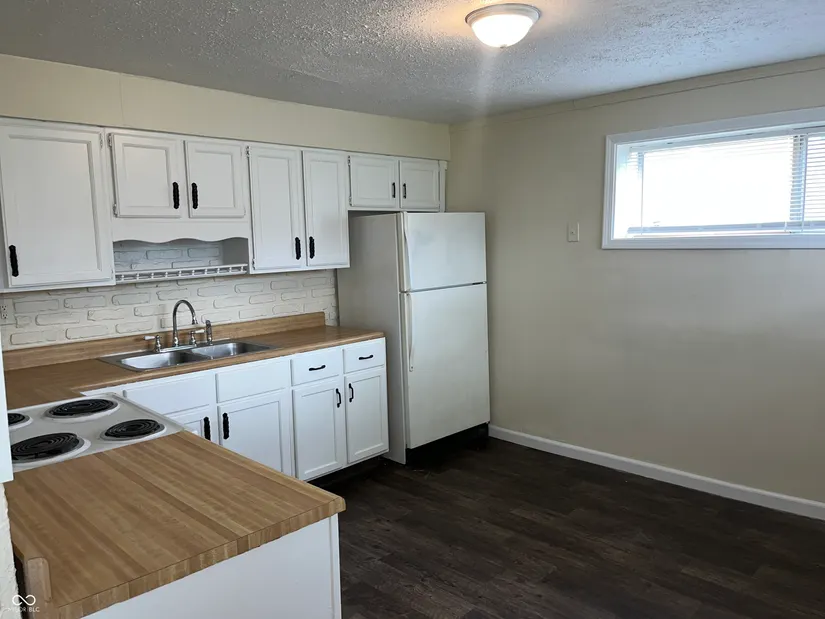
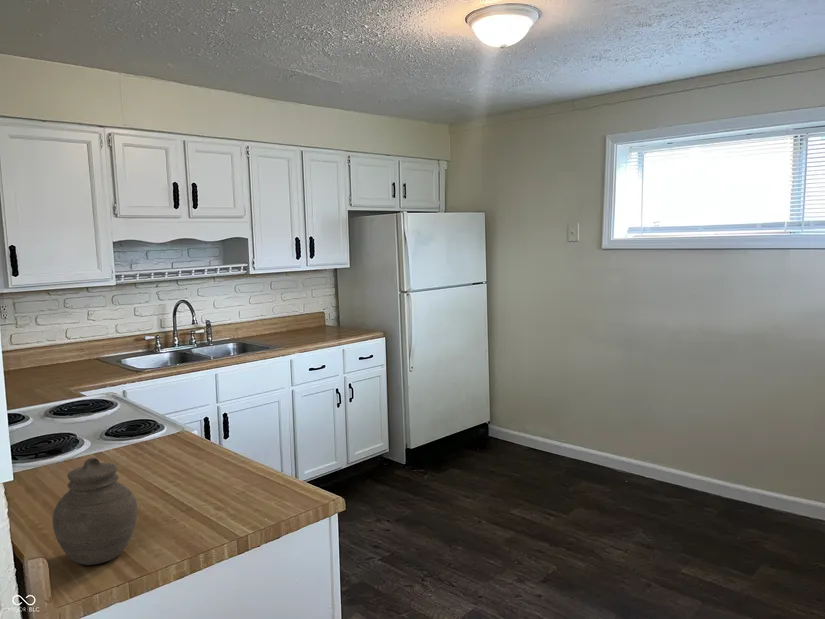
+ jar [51,457,138,566]
